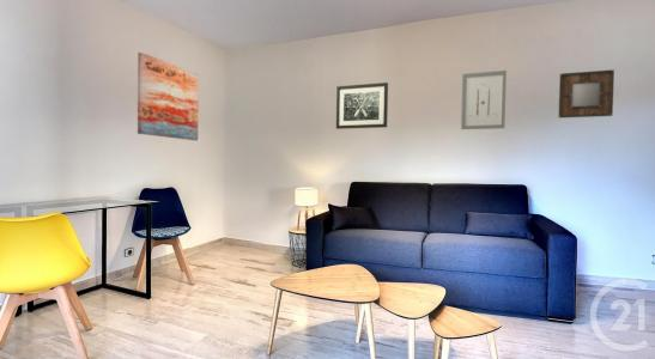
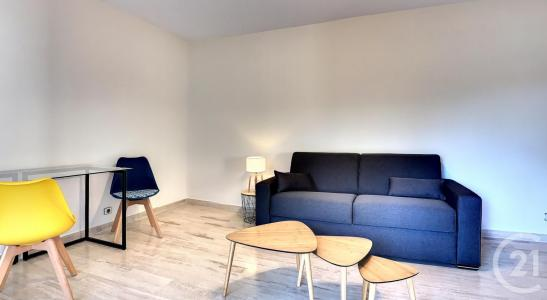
- home mirror [557,68,615,120]
- wall art [460,69,508,130]
- wall art [335,81,389,130]
- wall art [137,51,200,141]
